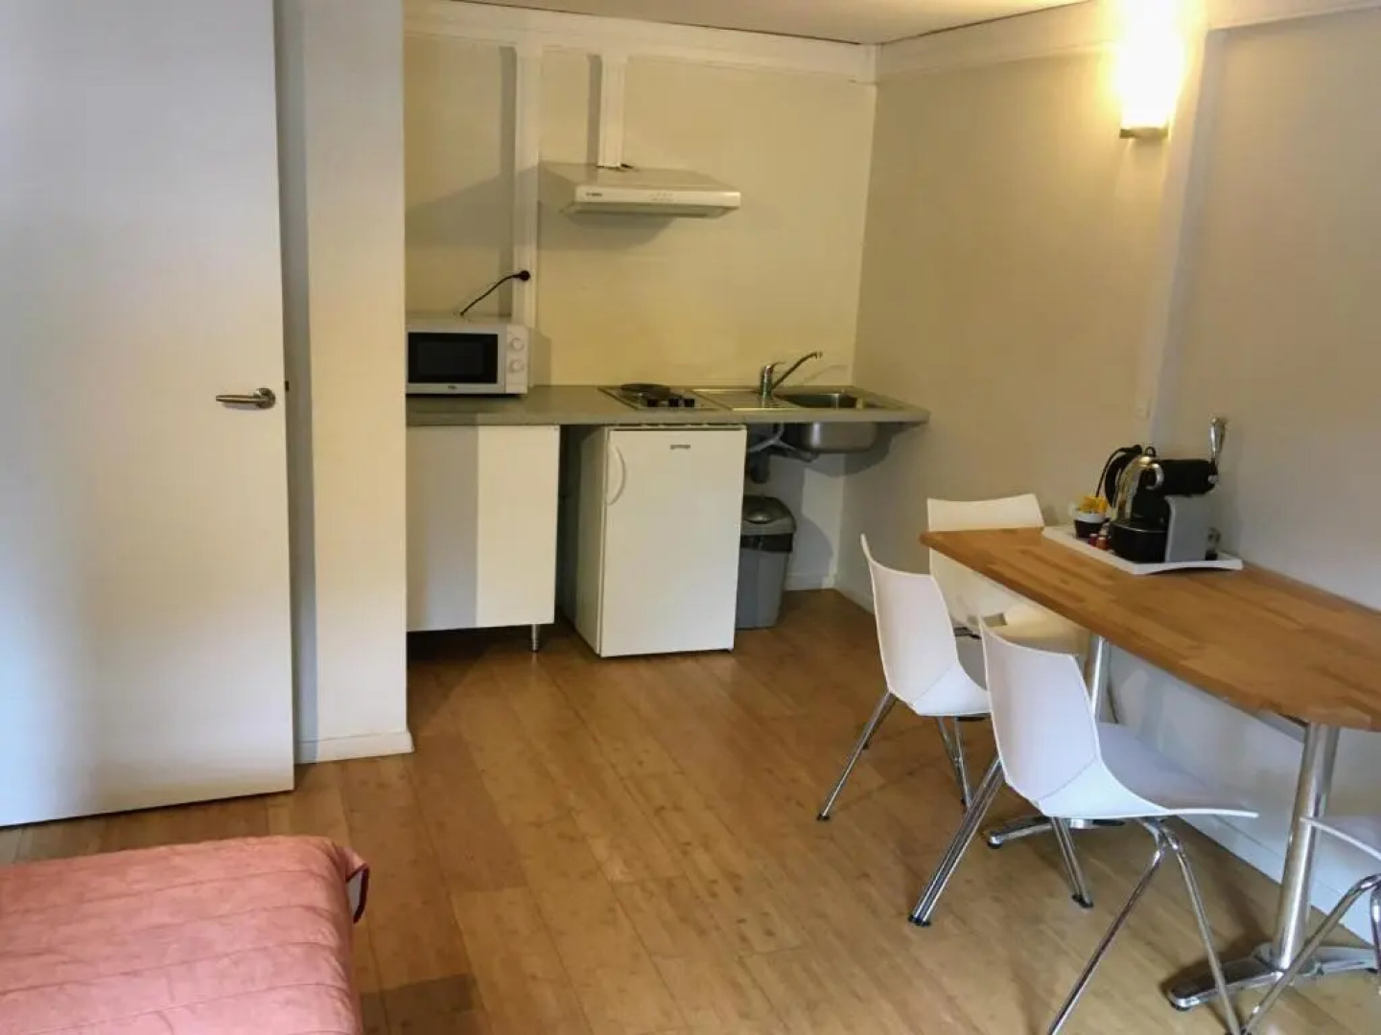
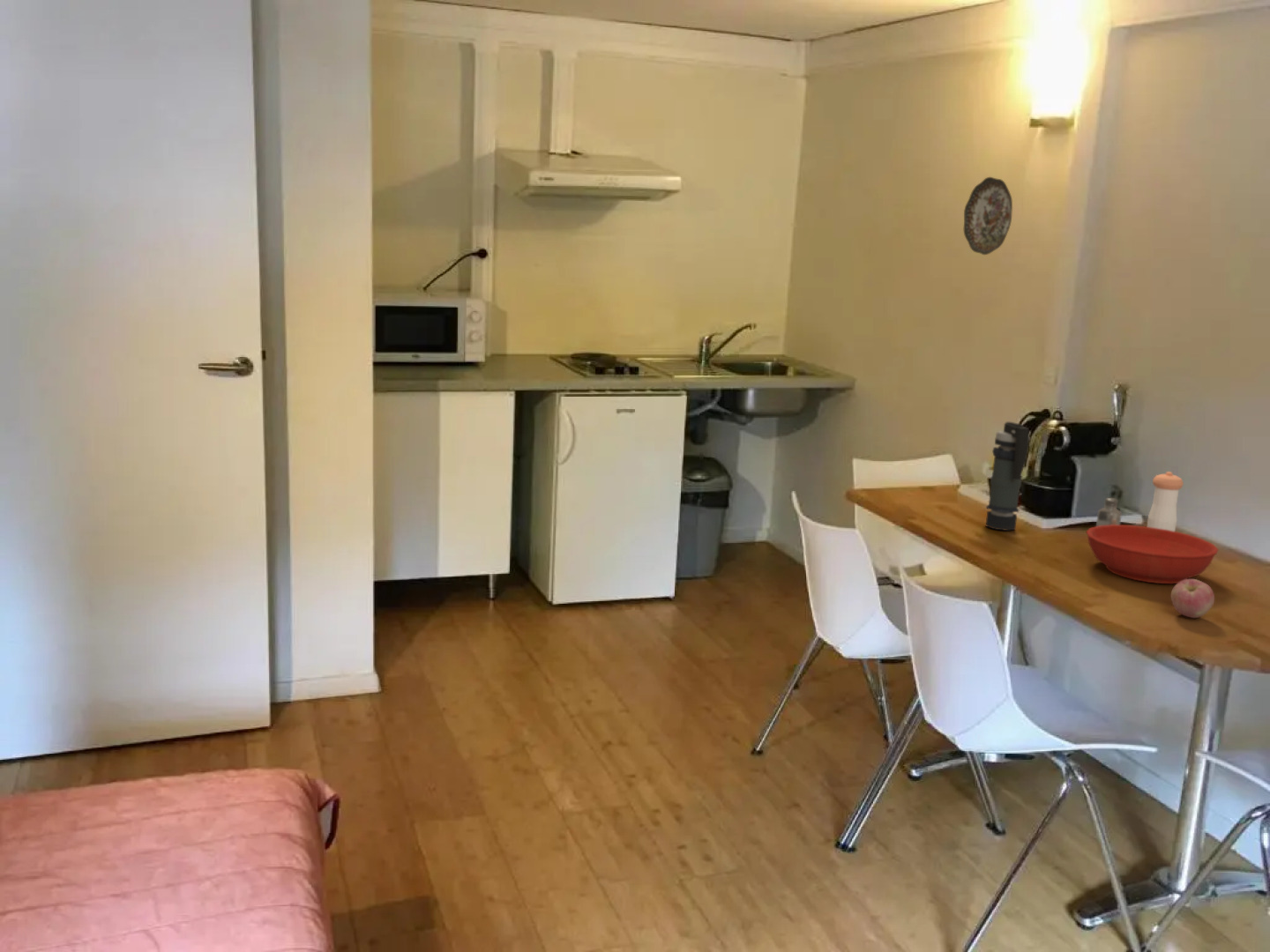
+ apple [1170,578,1215,619]
+ pepper shaker [1147,471,1184,532]
+ bowl [1085,524,1219,584]
+ decorative plate [963,176,1013,256]
+ smoke grenade [985,421,1031,532]
+ saltshaker [1095,497,1123,526]
